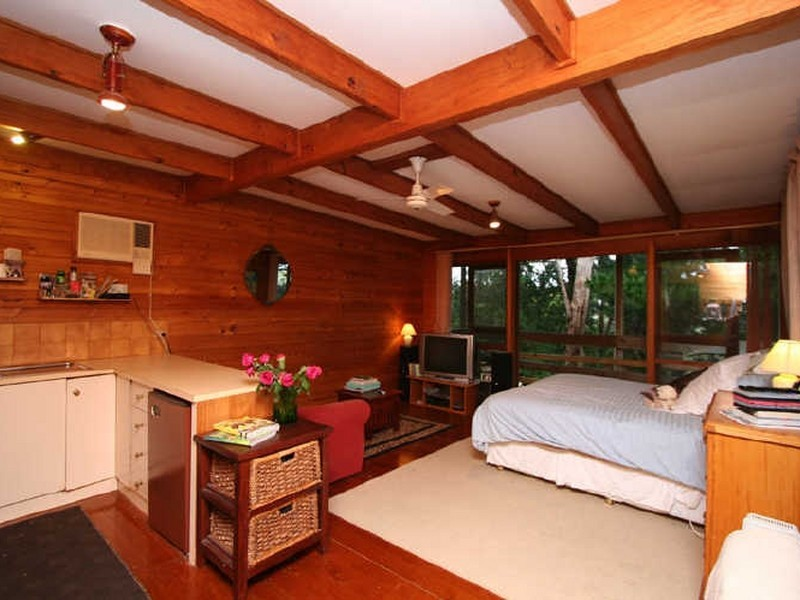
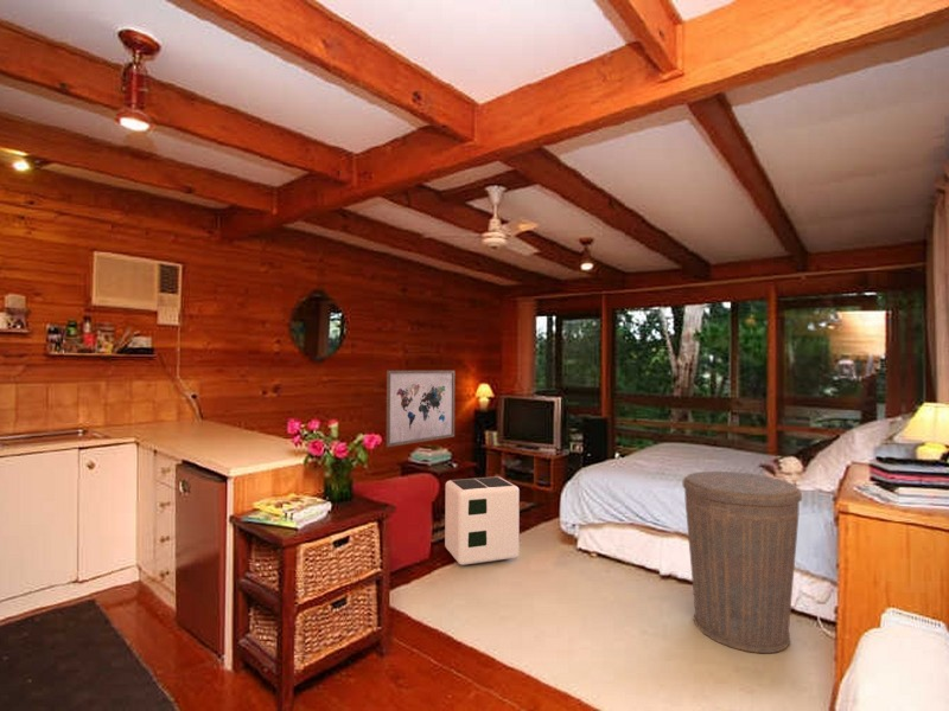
+ wall art [386,370,456,448]
+ air purifier [444,475,521,566]
+ trash can [682,470,803,654]
